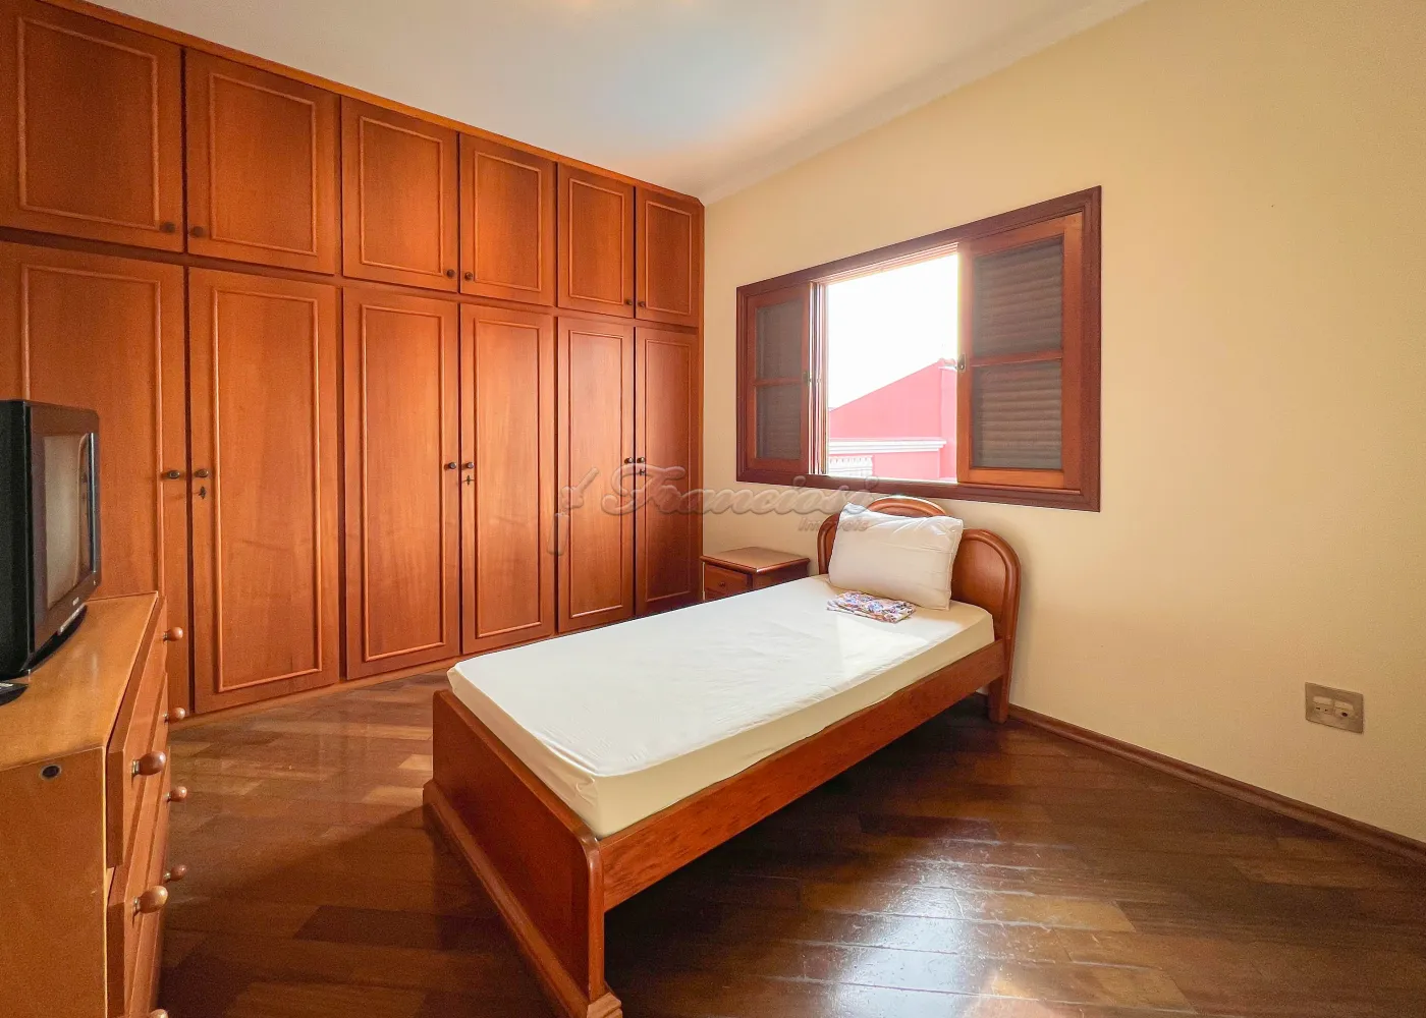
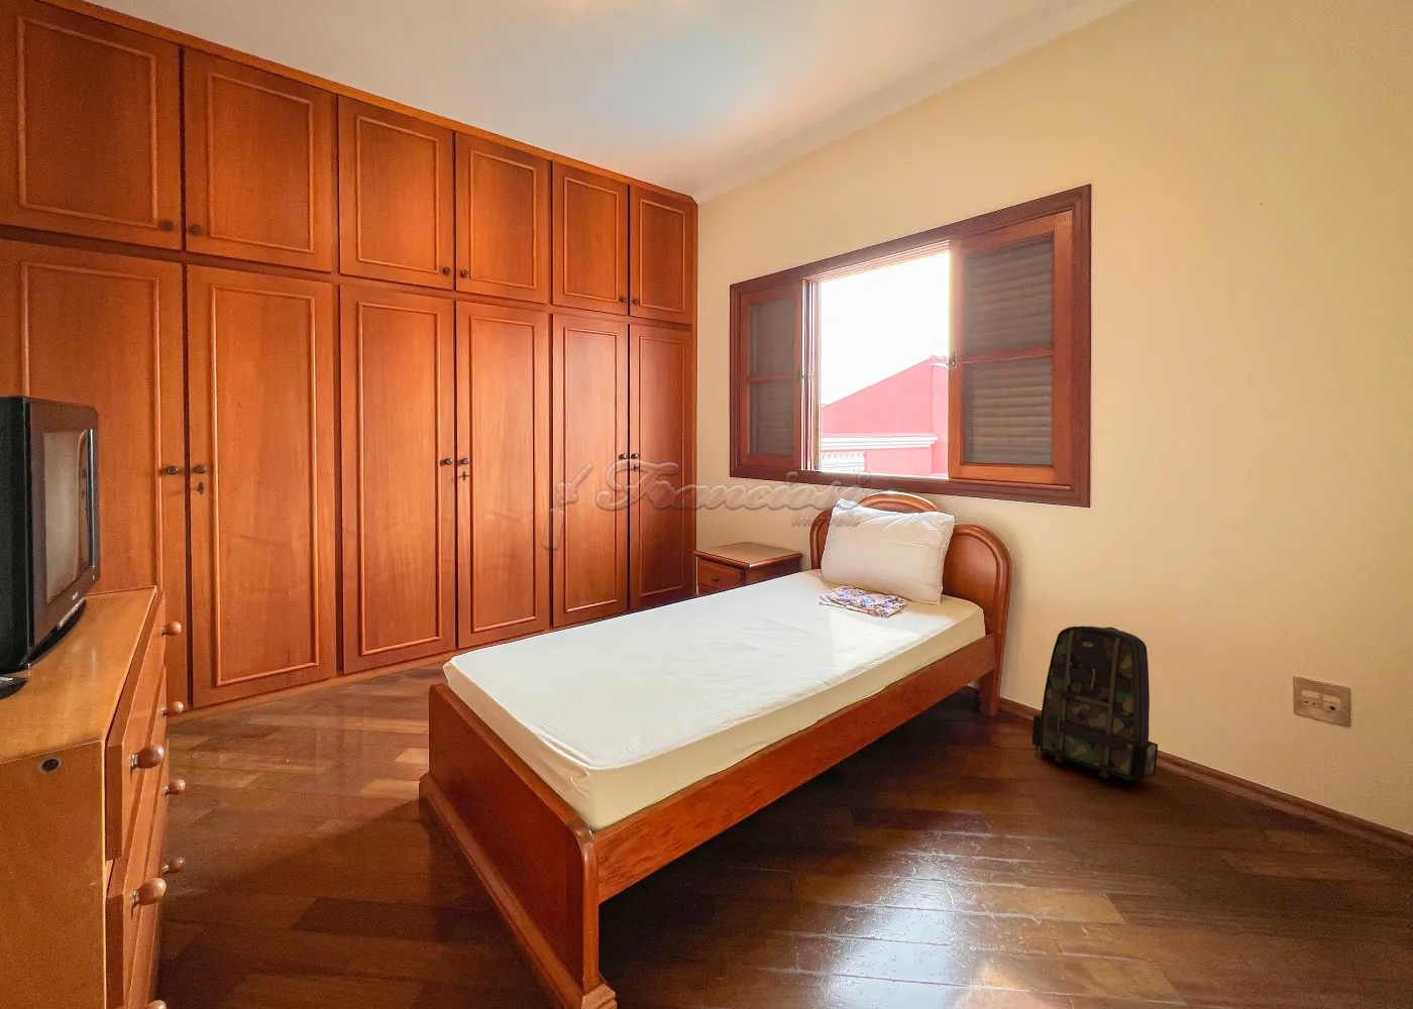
+ backpack [1032,625,1159,781]
